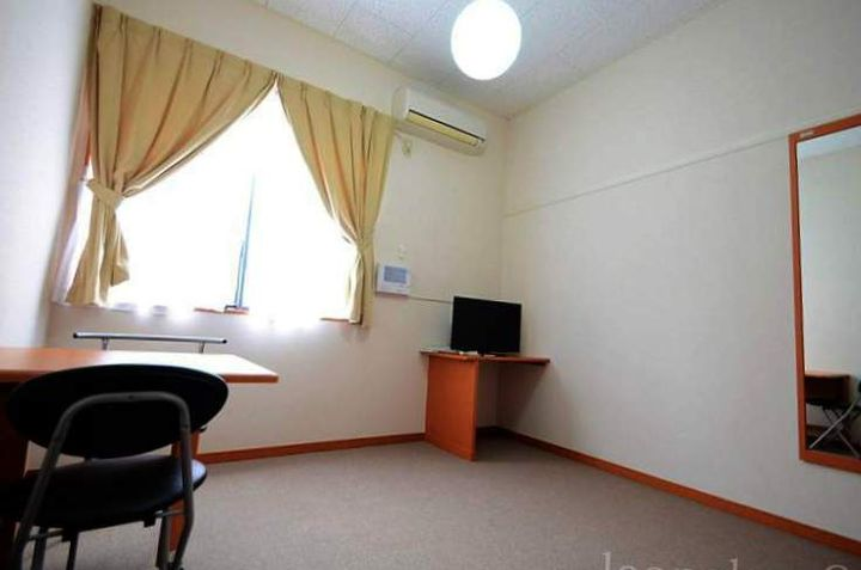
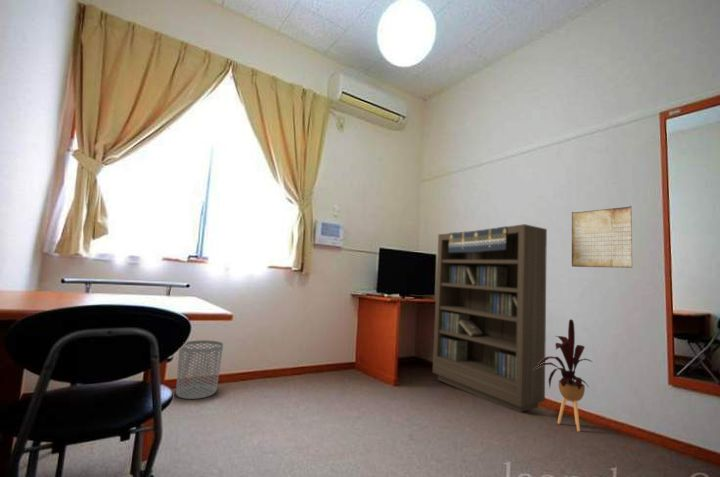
+ waste bin [175,339,224,400]
+ bookcase [432,223,548,413]
+ periodic table [571,205,633,269]
+ house plant [533,318,593,432]
